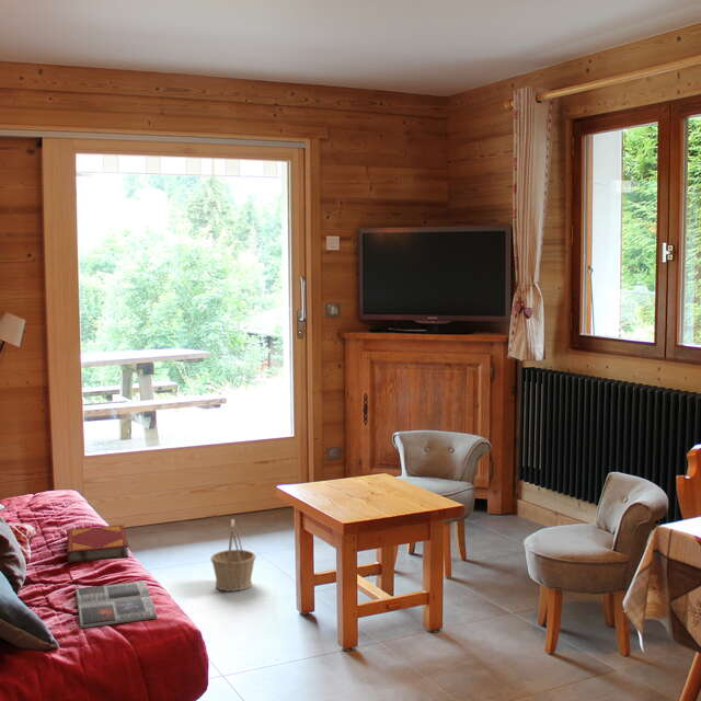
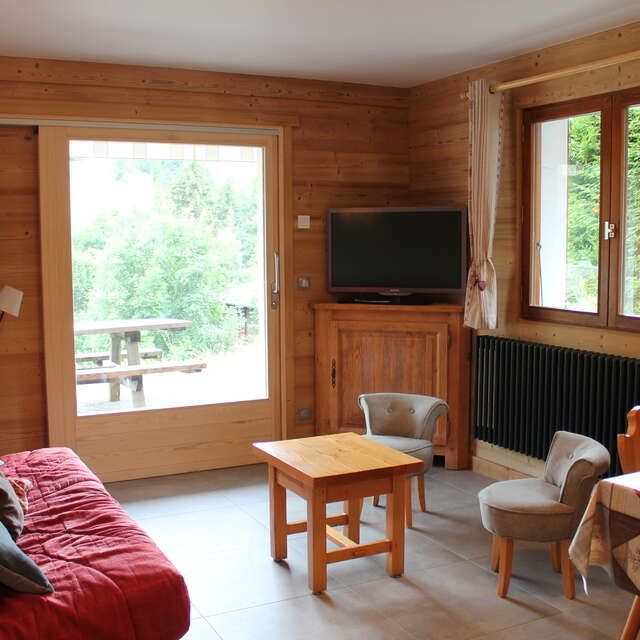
- magazine [74,579,158,629]
- hardback book [66,524,129,564]
- basket [210,518,257,593]
